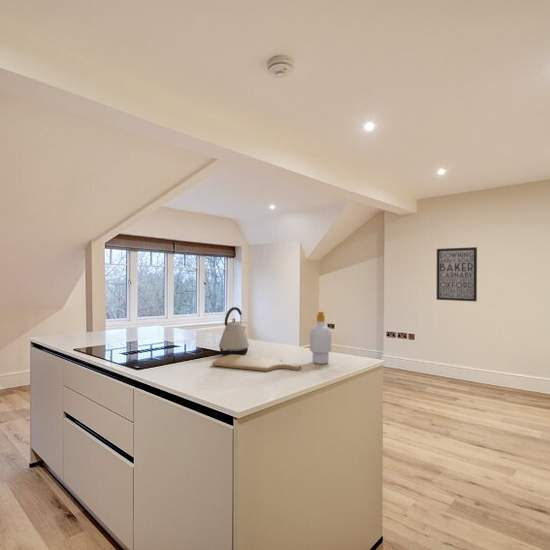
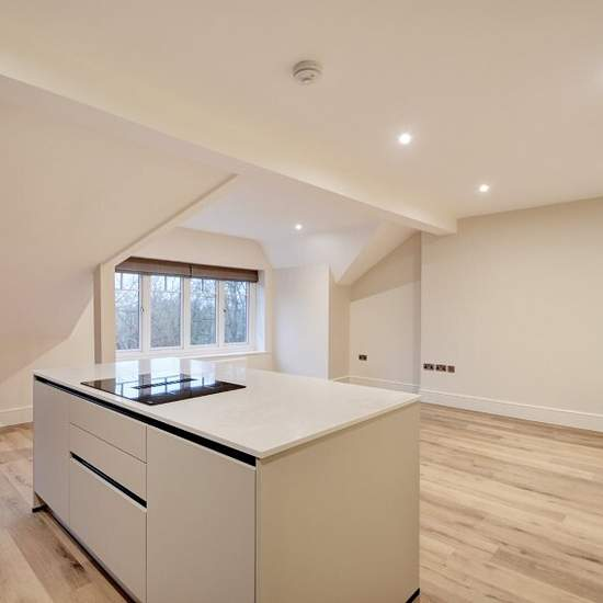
- wall art [435,246,478,302]
- kettle [218,306,250,356]
- chopping board [211,354,303,372]
- soap bottle [309,311,332,365]
